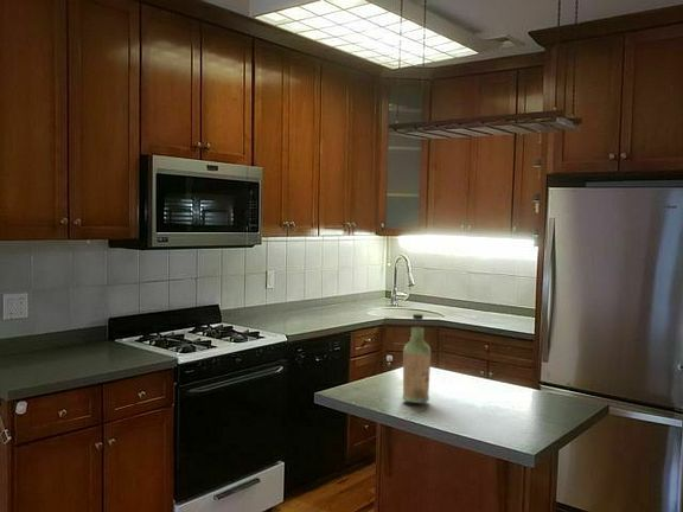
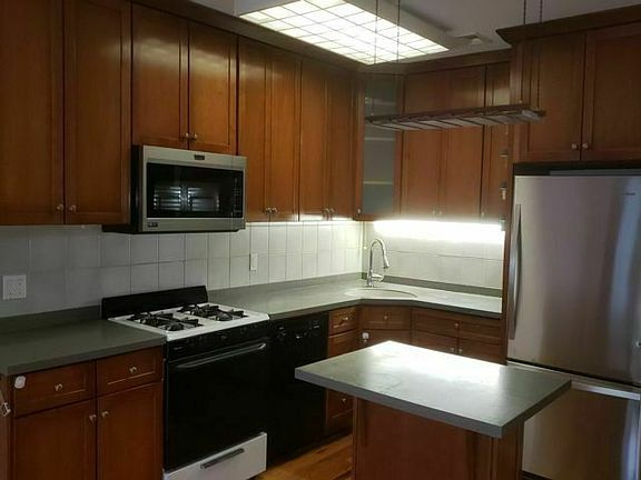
- bottle [401,313,432,404]
